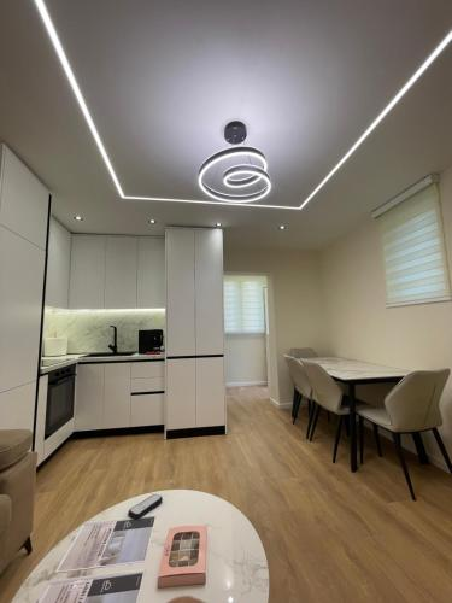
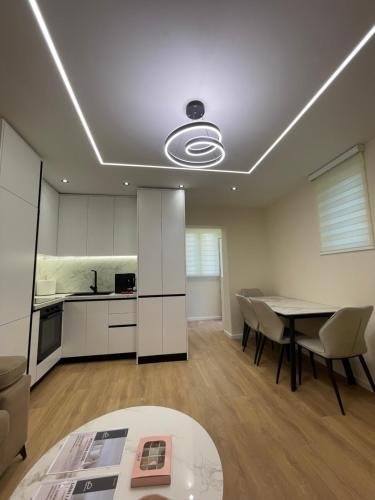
- remote control [127,493,164,520]
